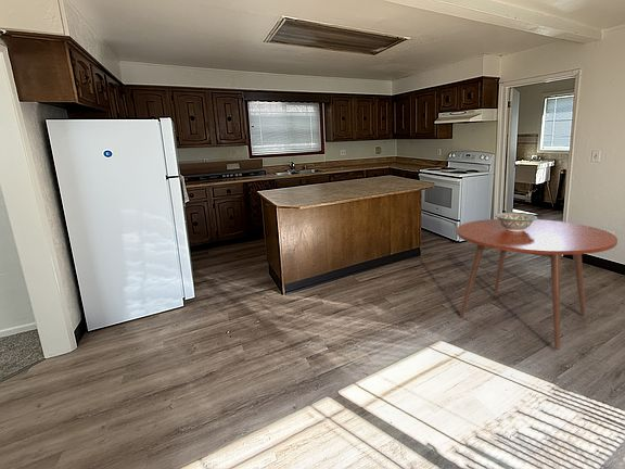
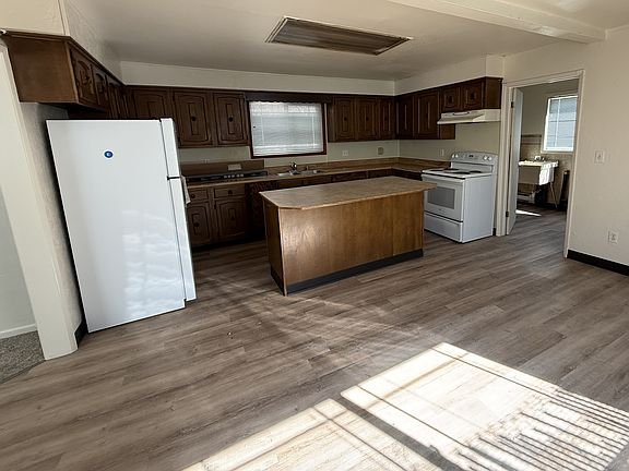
- decorative bowl [494,212,538,231]
- dining table [456,218,618,351]
